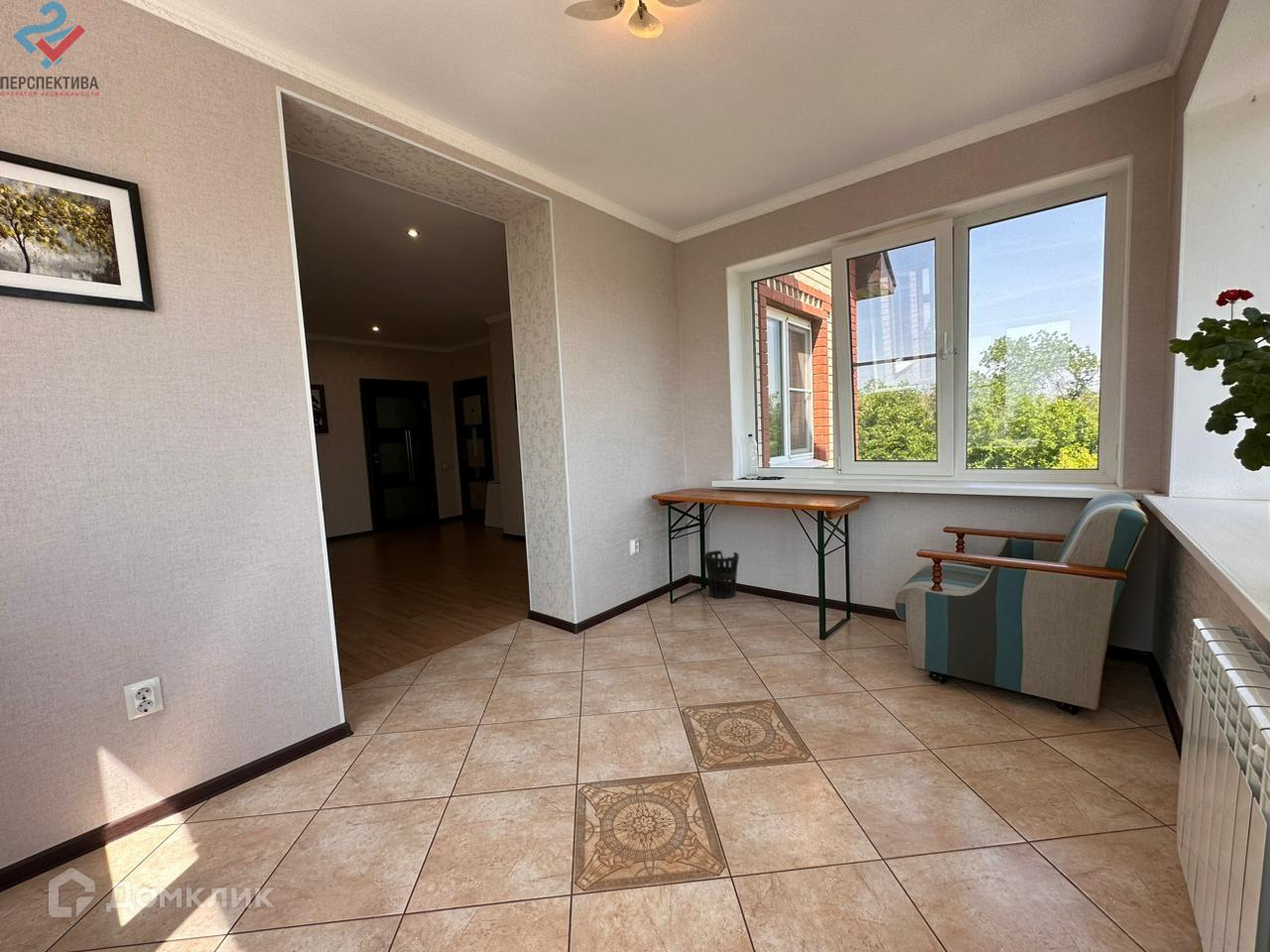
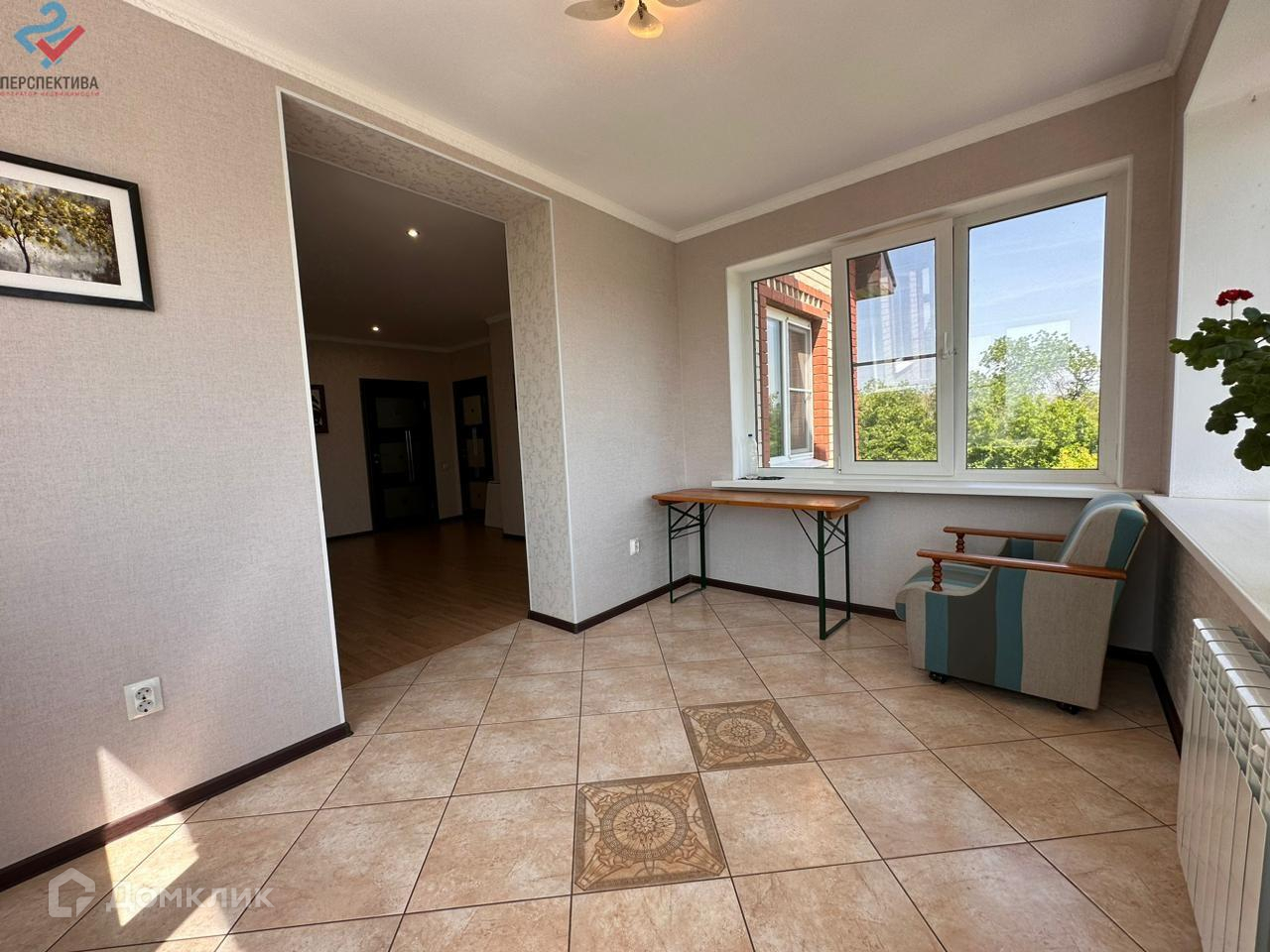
- wastebasket [703,549,740,599]
